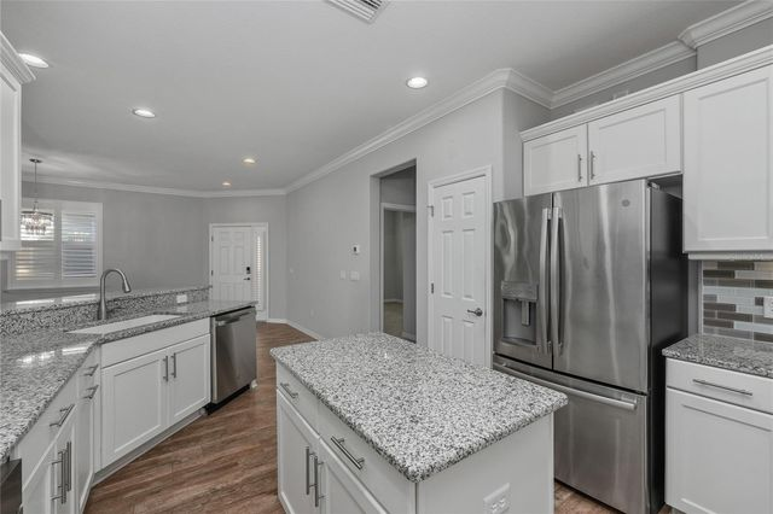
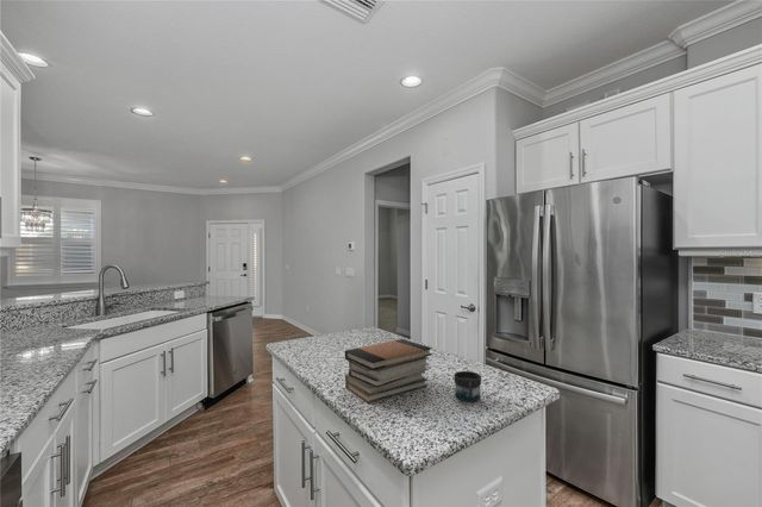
+ book stack [344,338,433,403]
+ mug [454,370,482,403]
